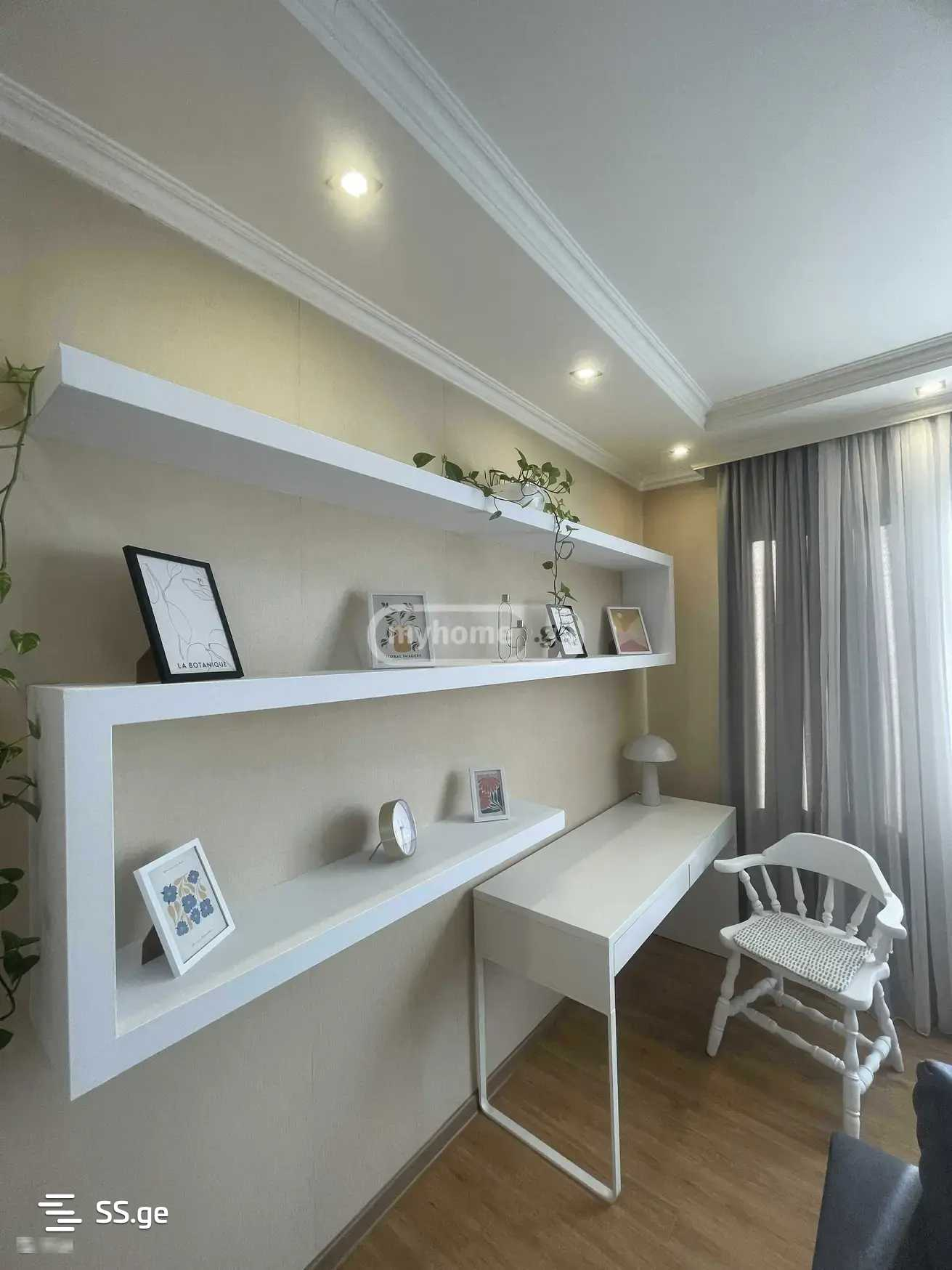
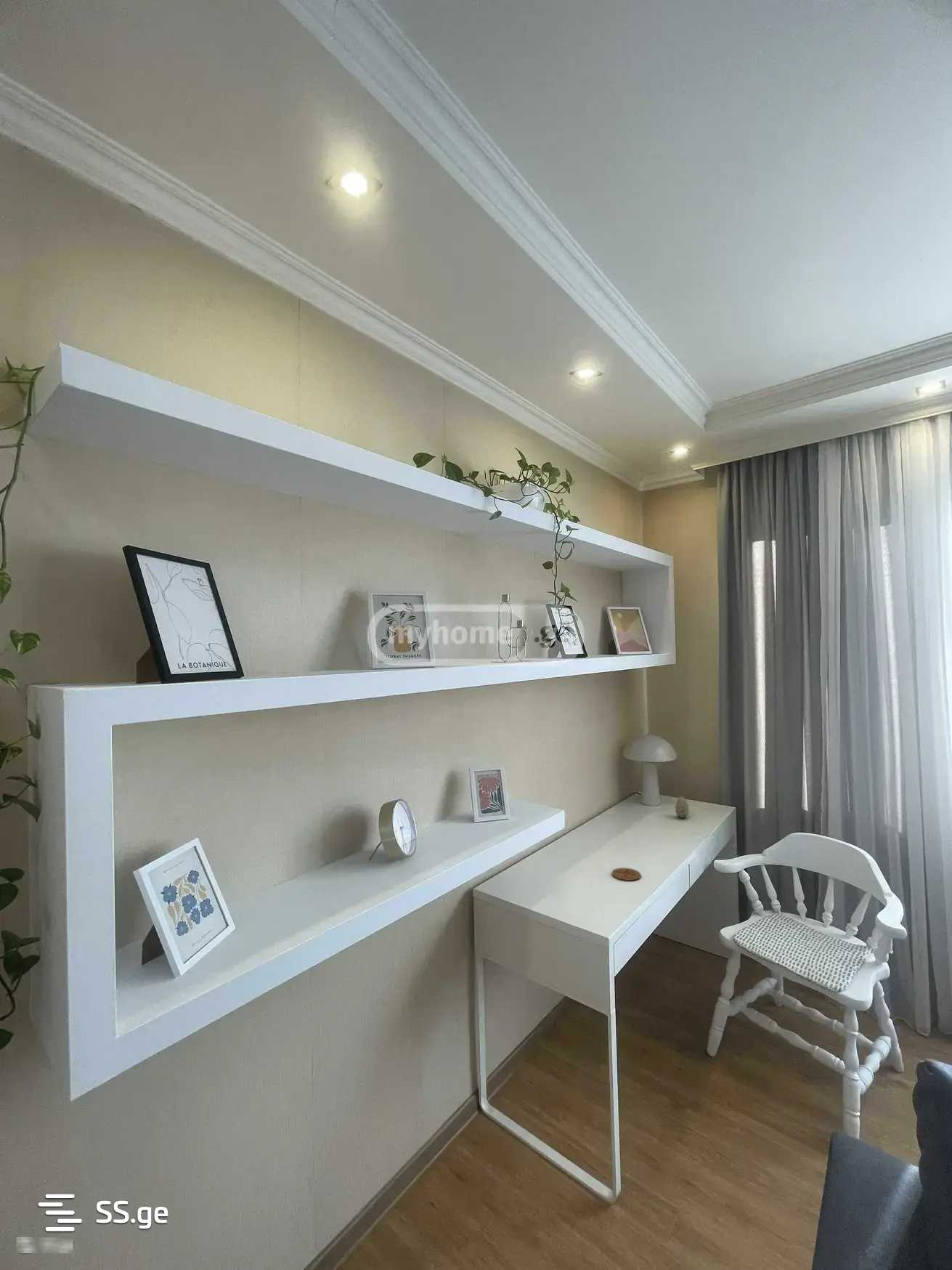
+ decorative egg [675,796,690,819]
+ coaster [611,867,642,881]
